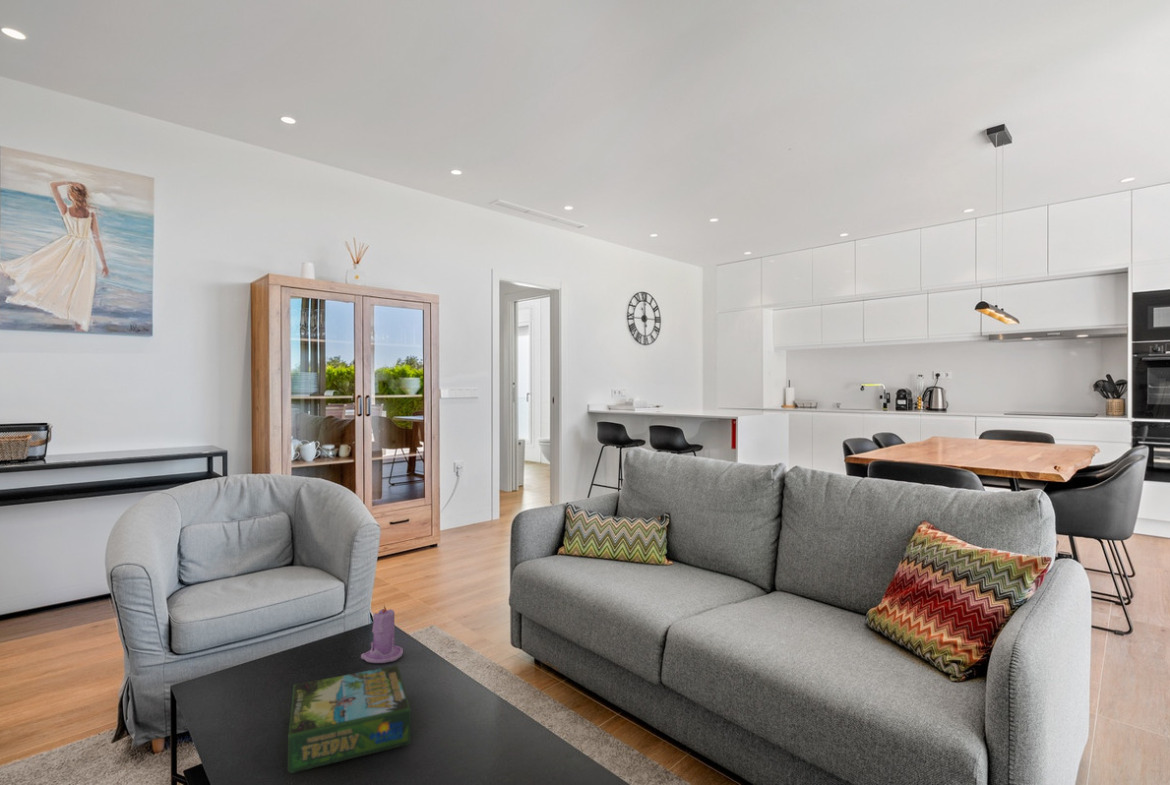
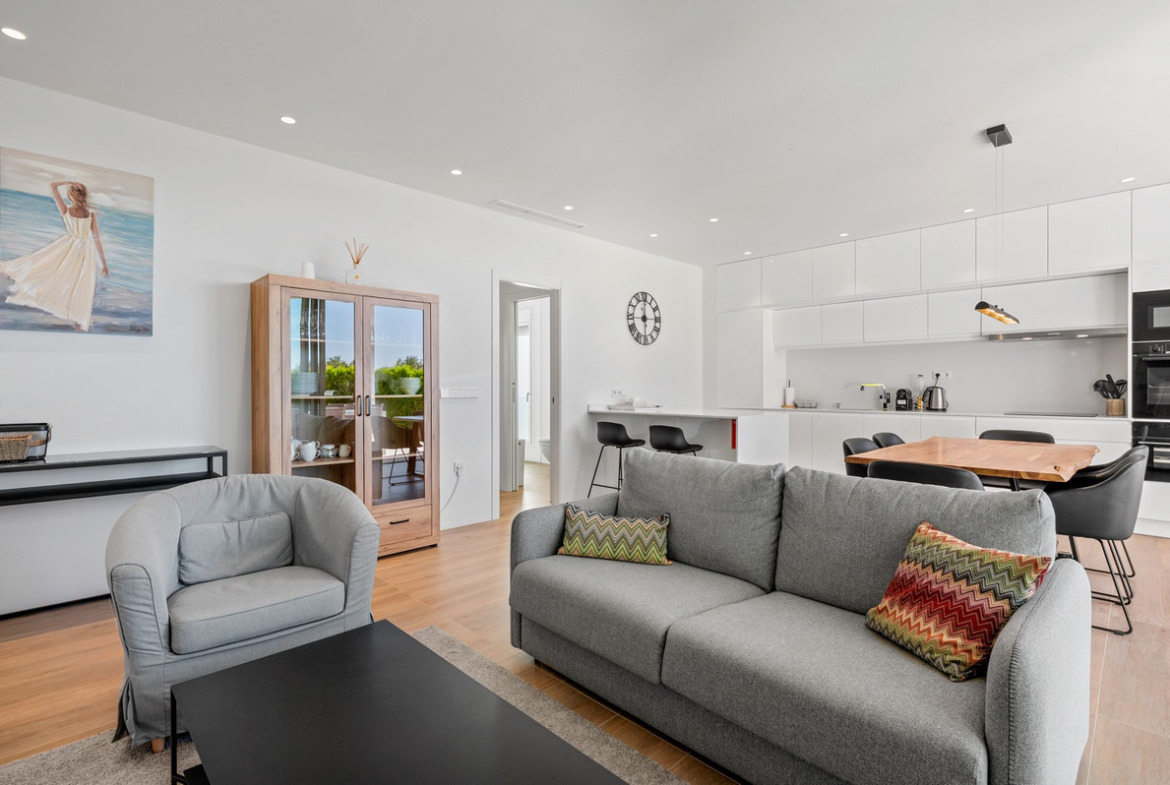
- candle [360,605,404,664]
- board game [287,664,412,774]
